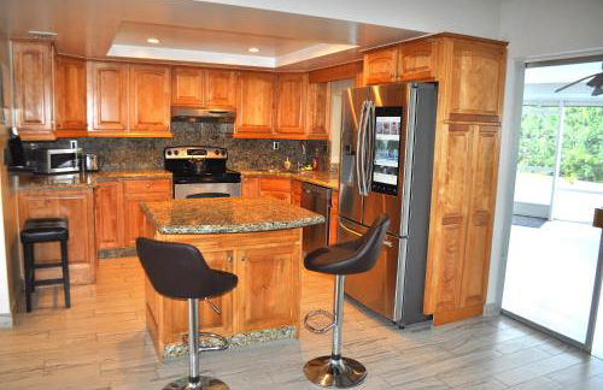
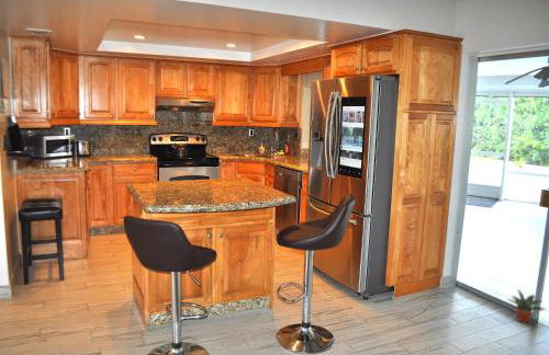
+ potted plant [506,288,548,324]
